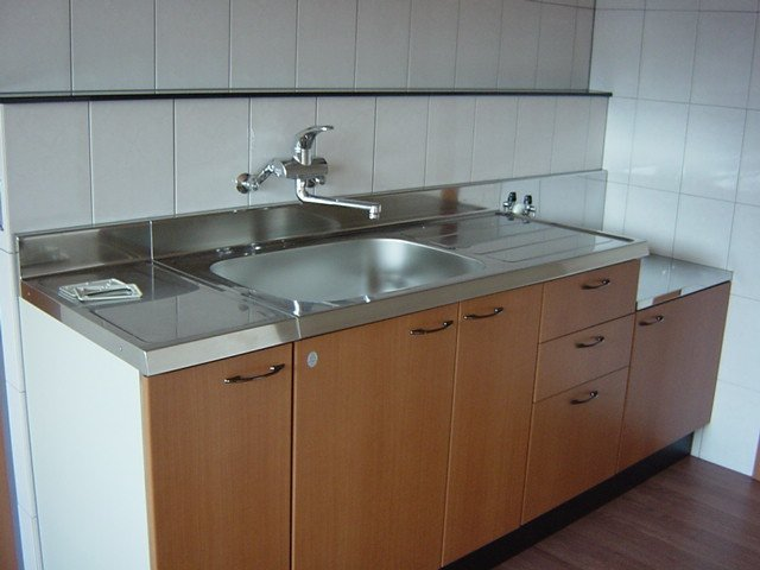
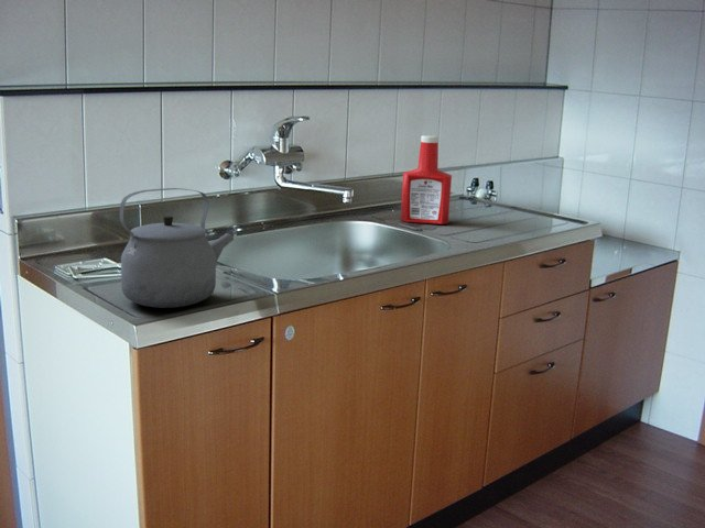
+ soap bottle [400,134,453,226]
+ tea kettle [119,187,235,309]
